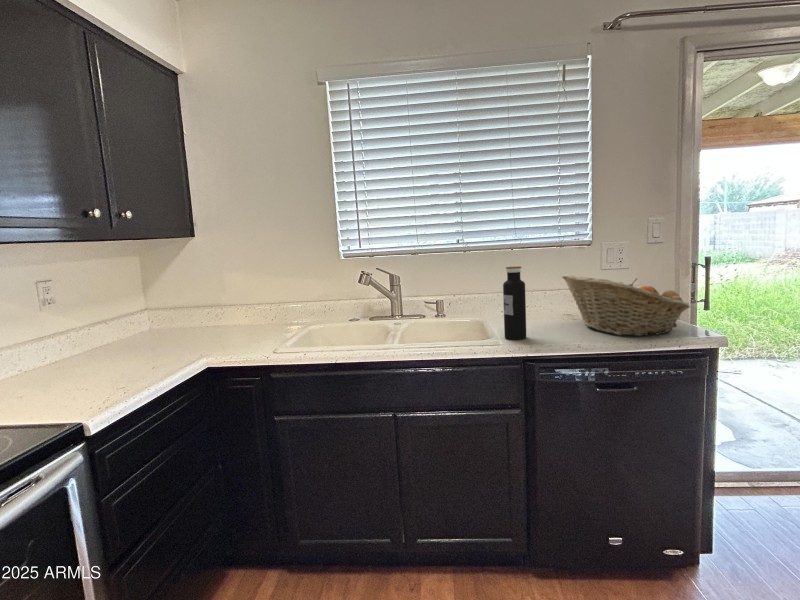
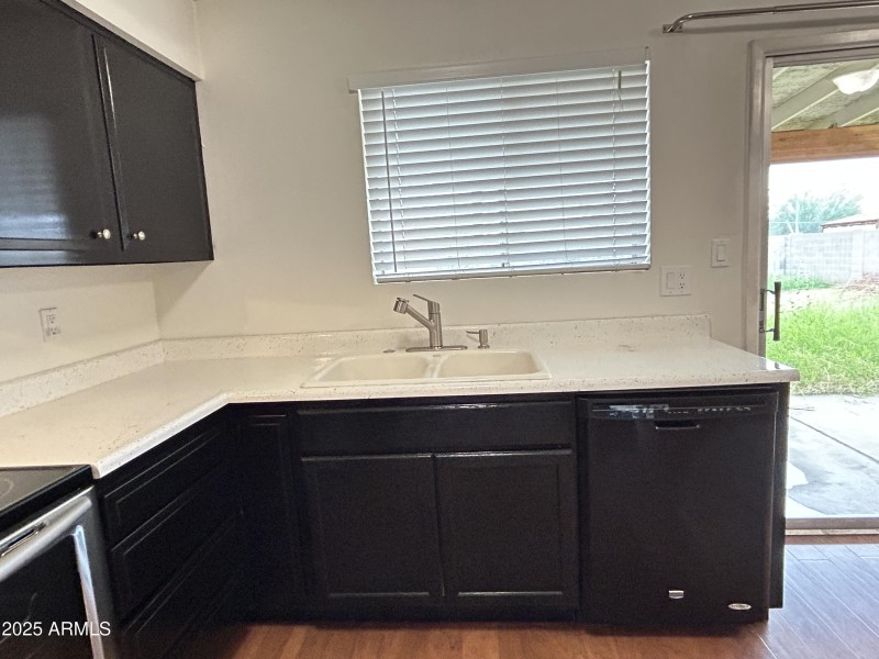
- water bottle [502,265,527,340]
- fruit basket [560,273,691,337]
